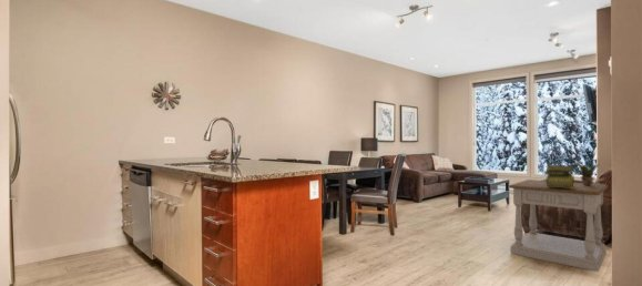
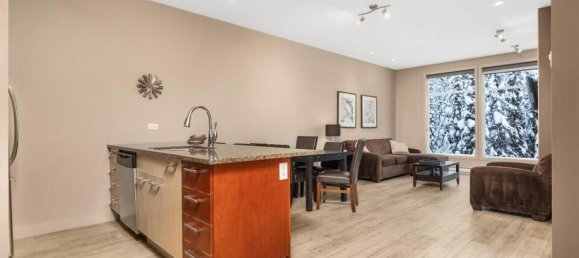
- potted plant [573,161,608,186]
- stack of books [542,164,577,188]
- side table [508,178,609,273]
